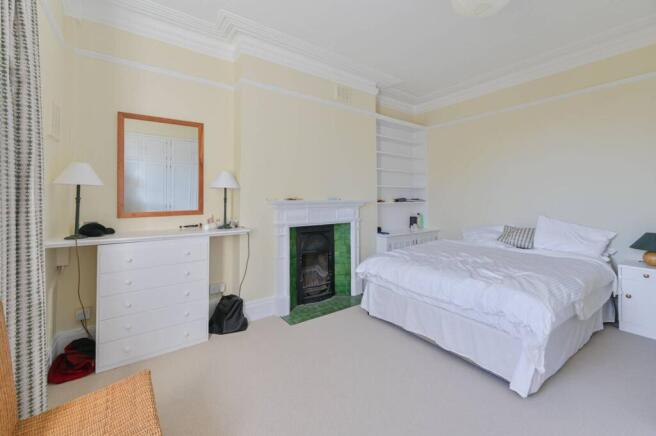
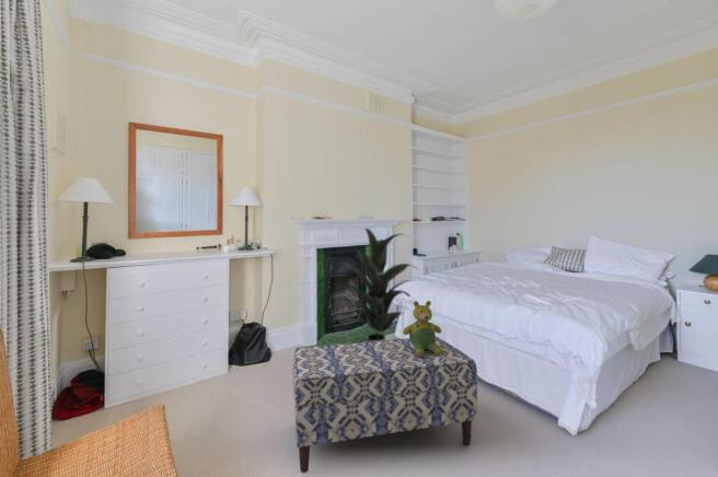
+ indoor plant [334,226,419,342]
+ teddy bear [402,300,442,357]
+ bench [292,336,478,474]
